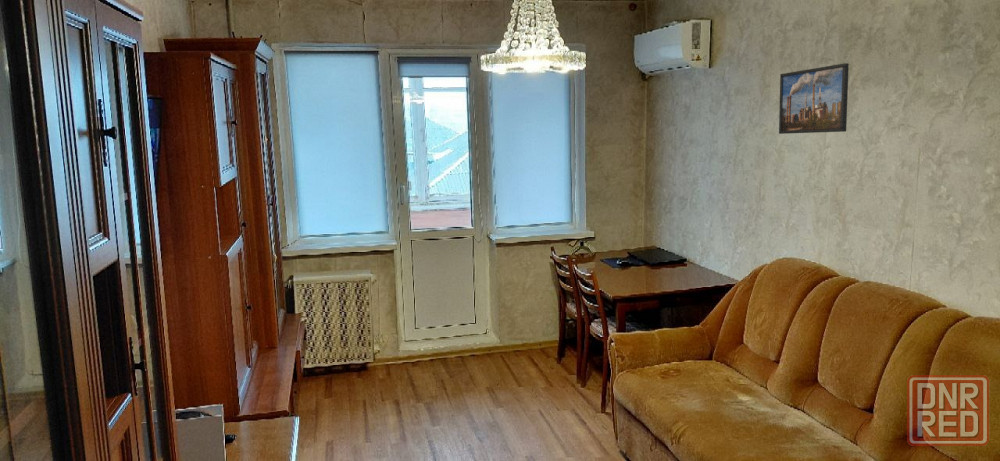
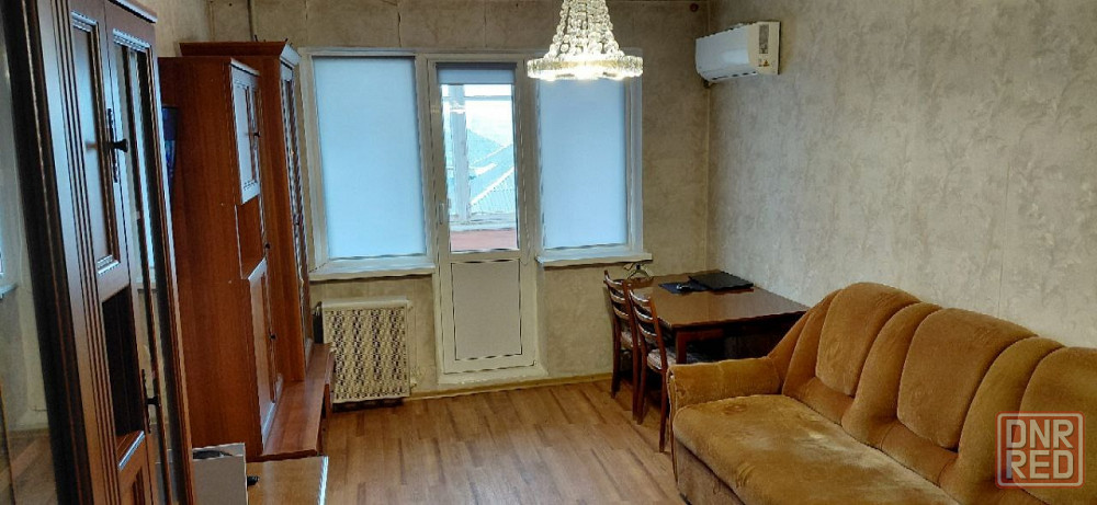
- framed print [778,62,850,135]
